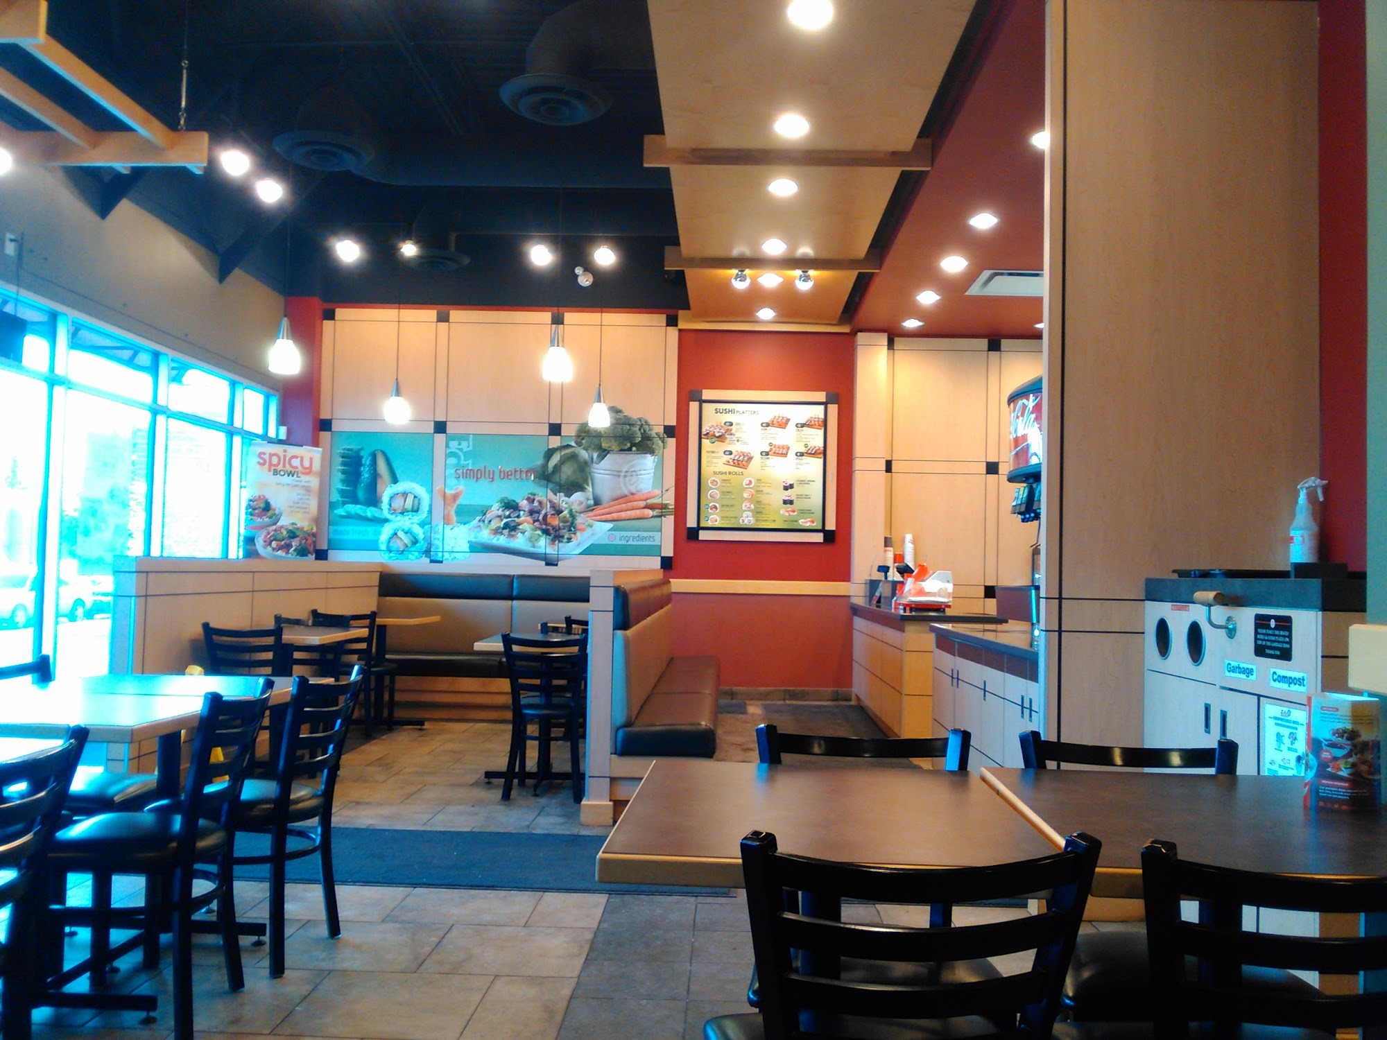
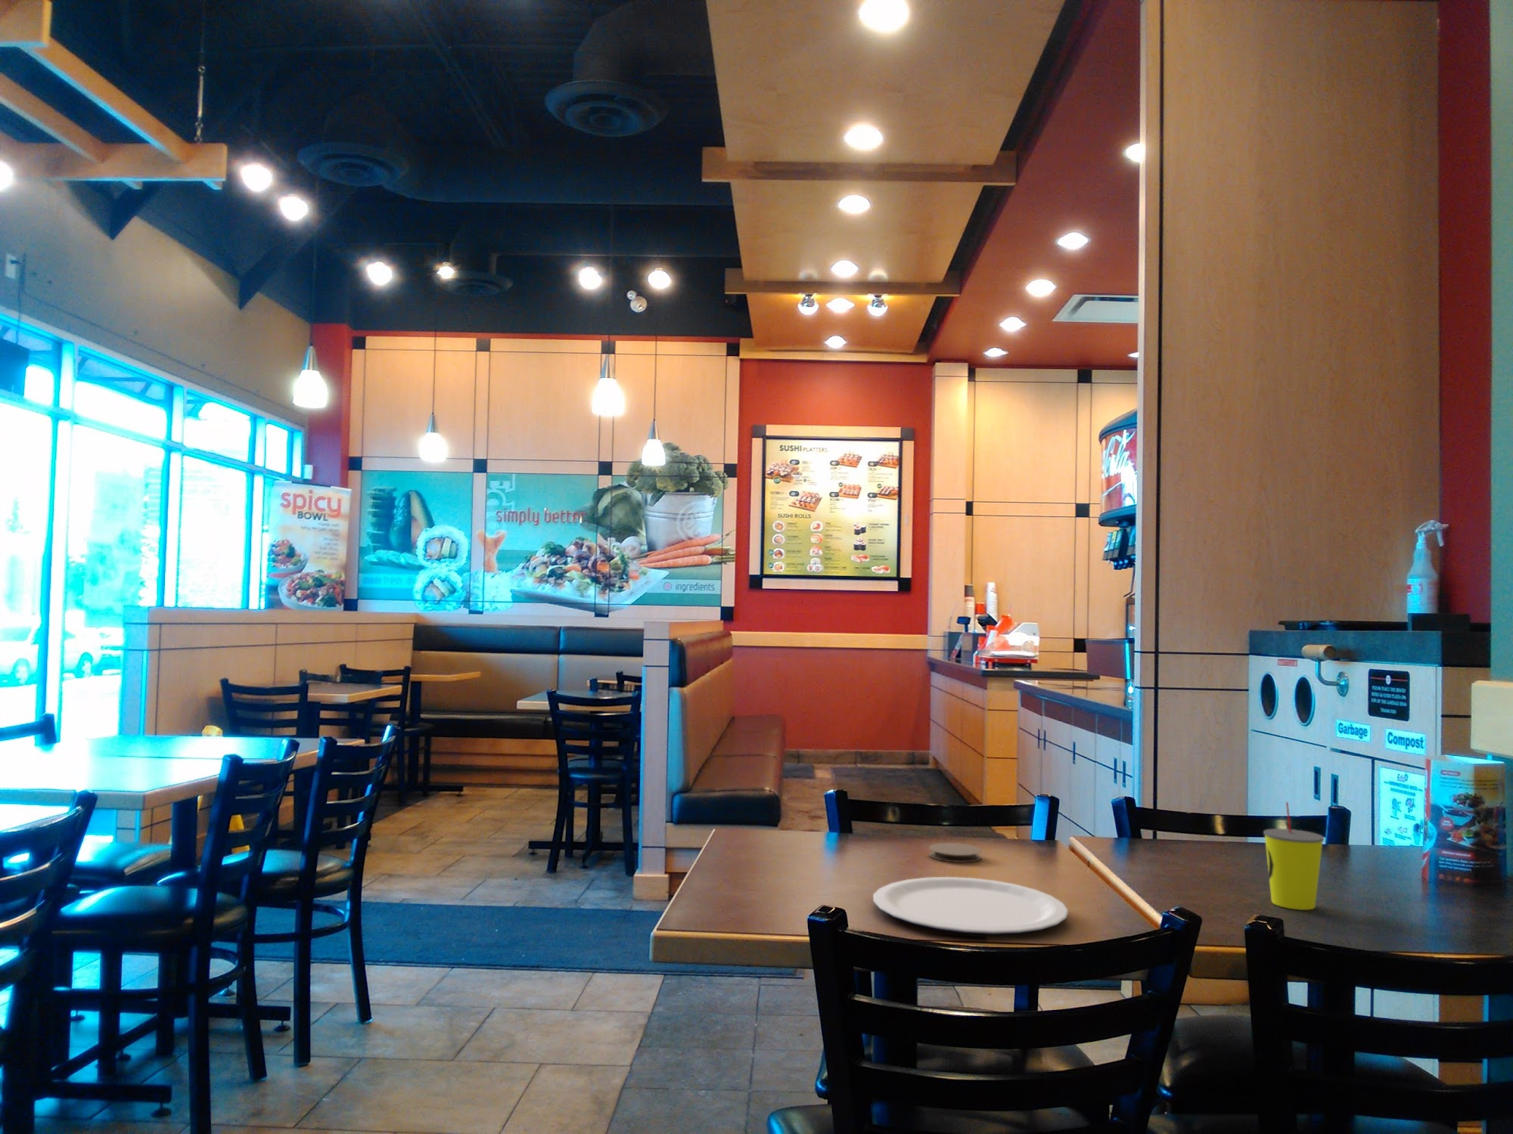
+ coaster [928,842,983,864]
+ plate [872,877,1069,935]
+ straw [1263,802,1325,910]
